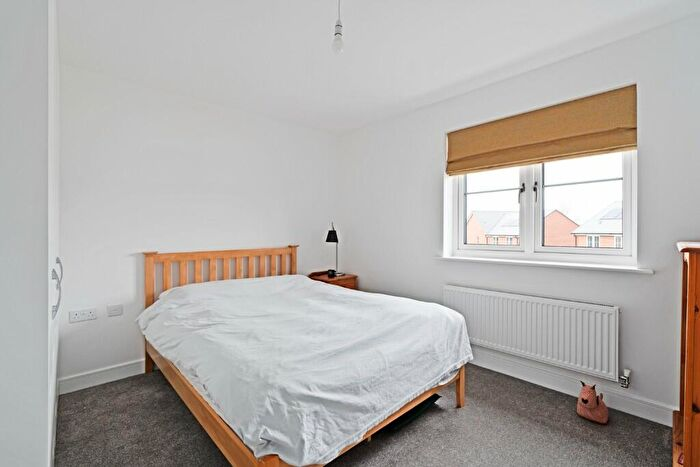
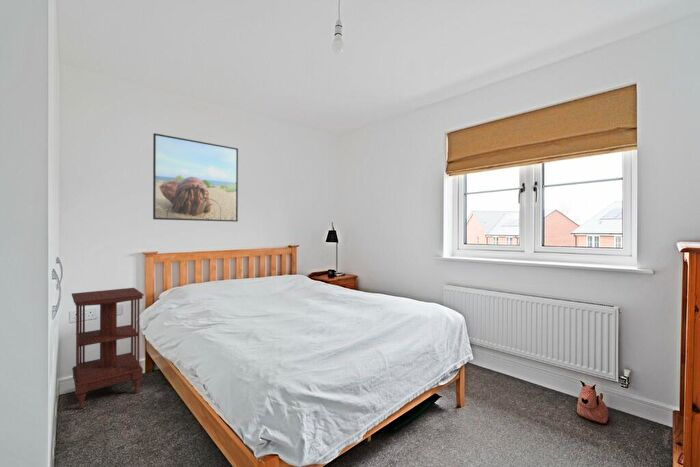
+ side table [71,287,145,410]
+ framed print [152,132,239,223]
